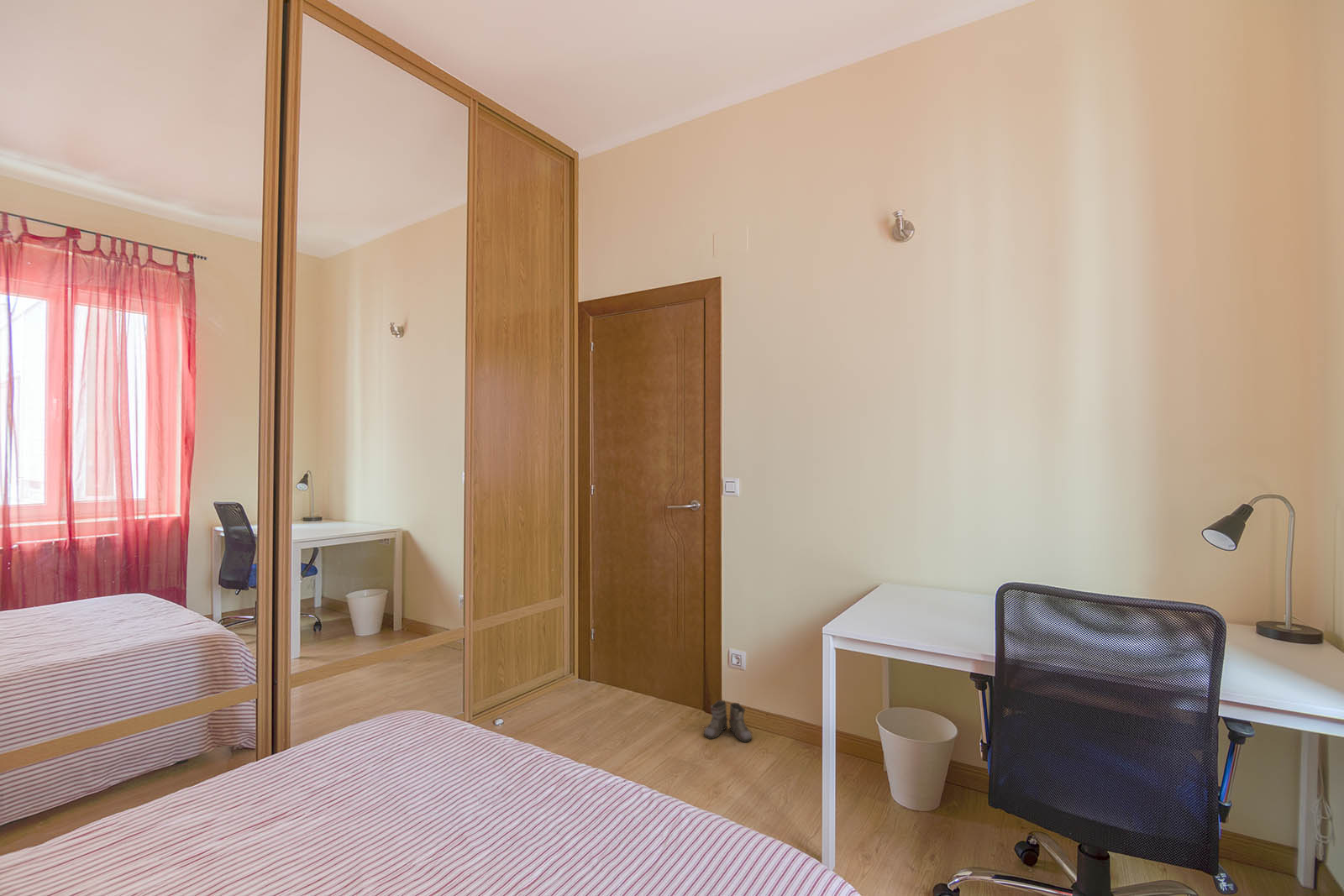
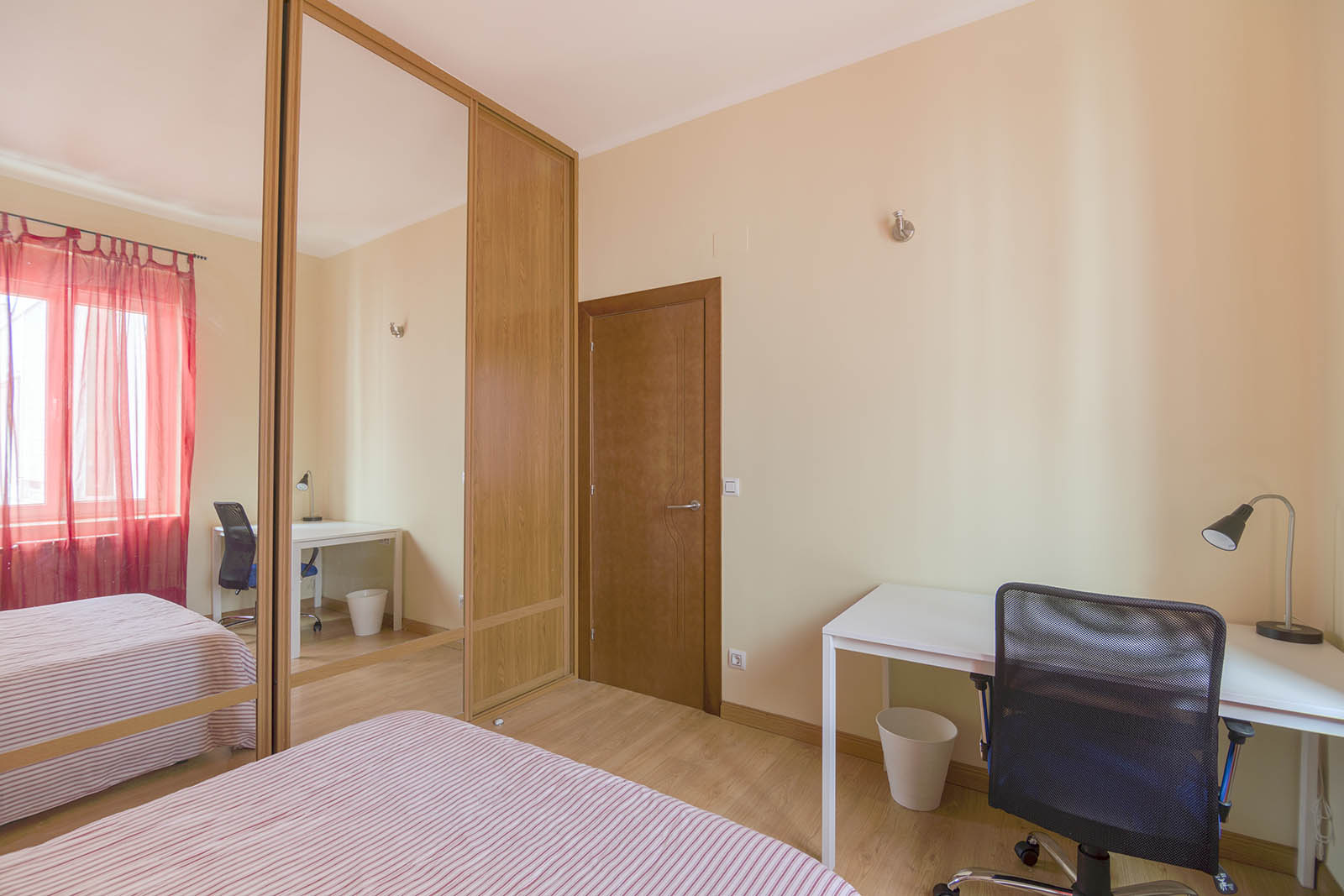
- boots [703,700,753,743]
